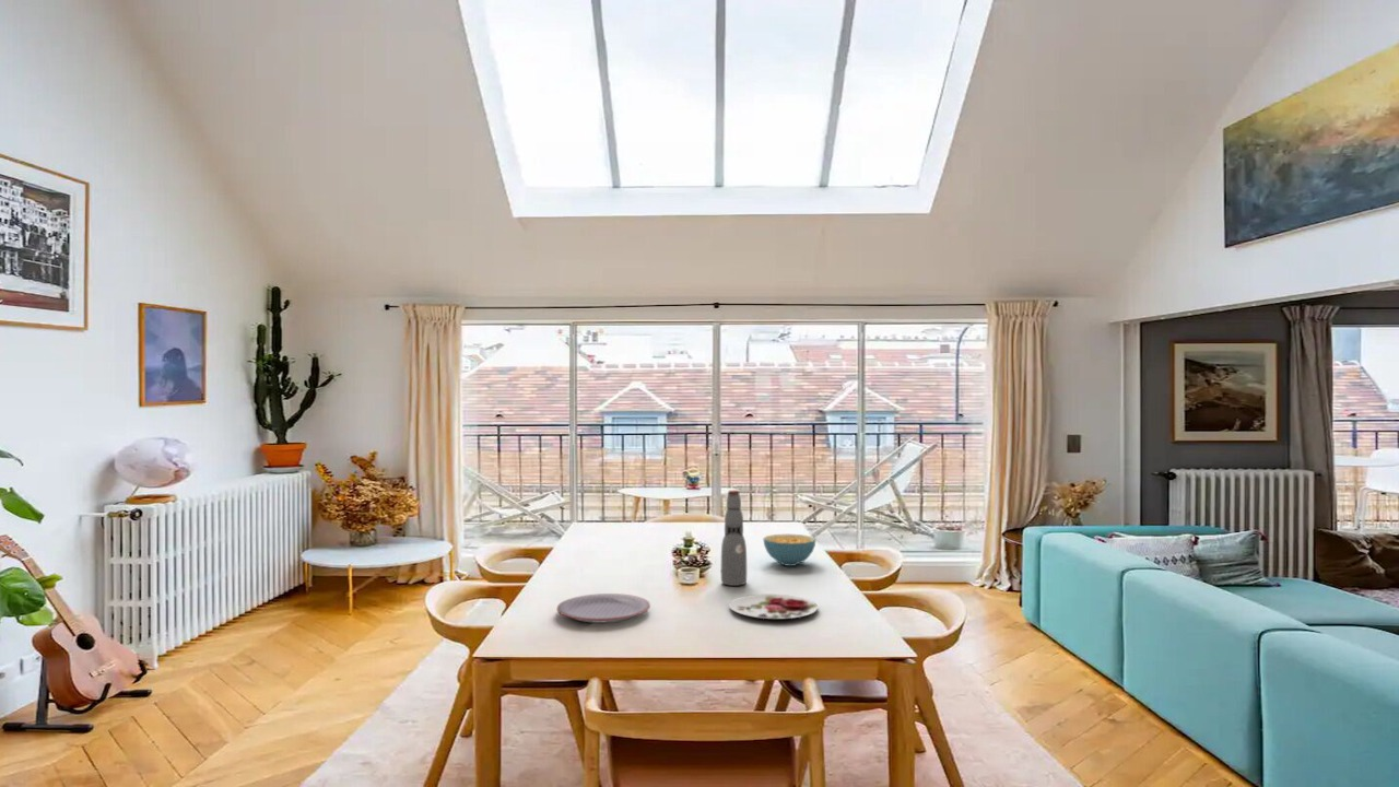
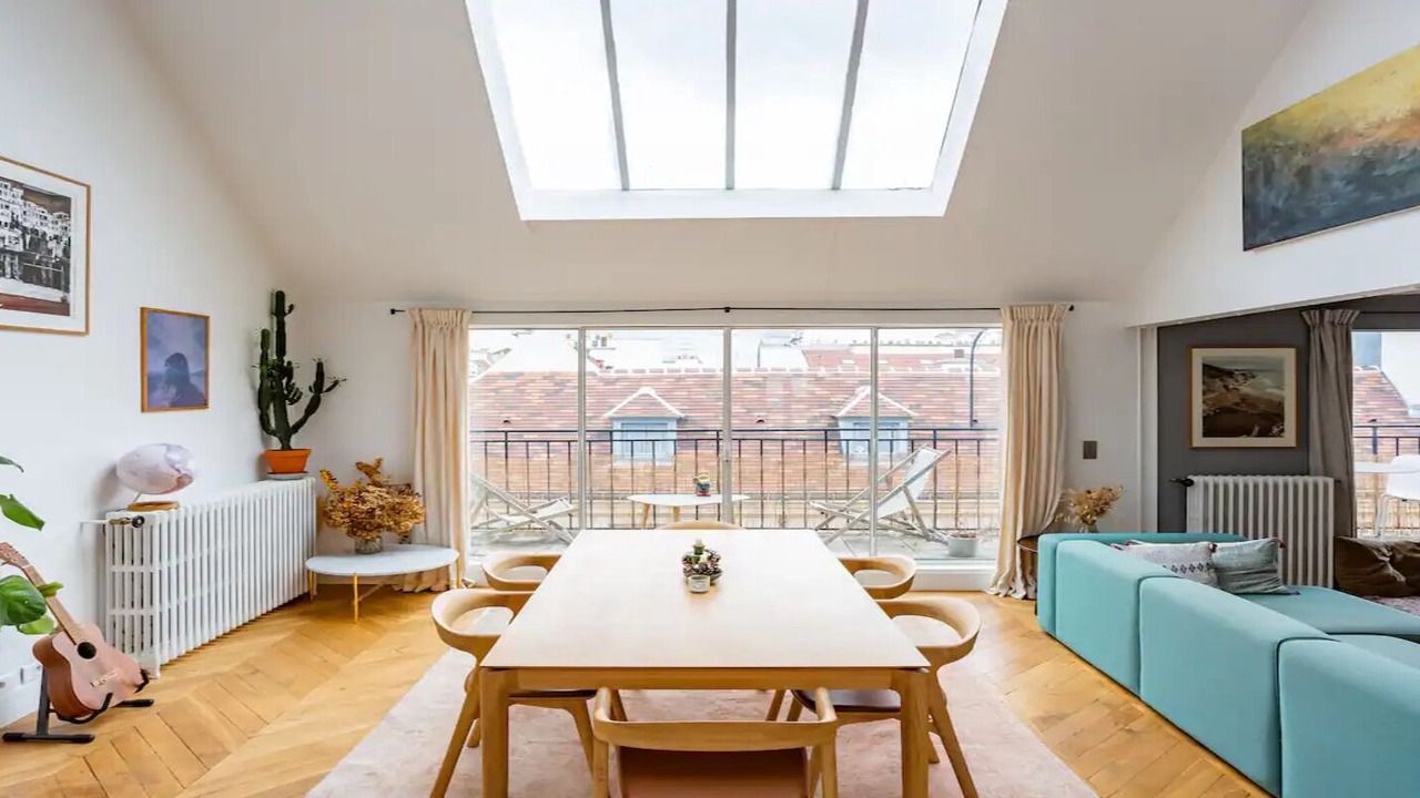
- plate [728,594,819,620]
- cereal bowl [763,533,818,567]
- plate [555,592,651,624]
- bottle [720,489,748,587]
